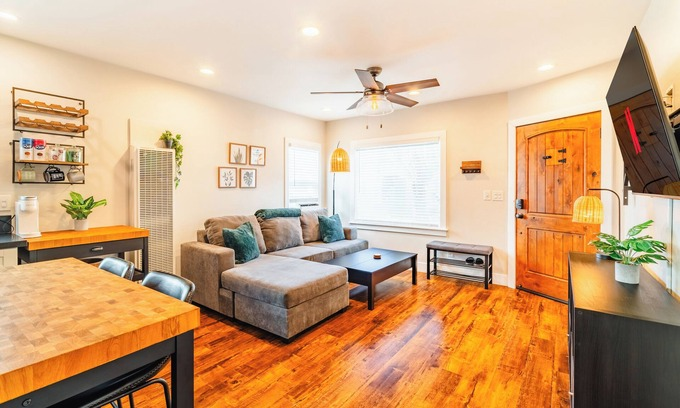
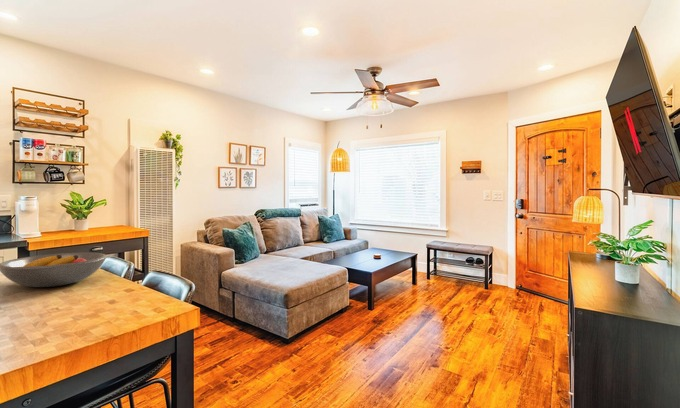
+ fruit bowl [0,252,108,288]
